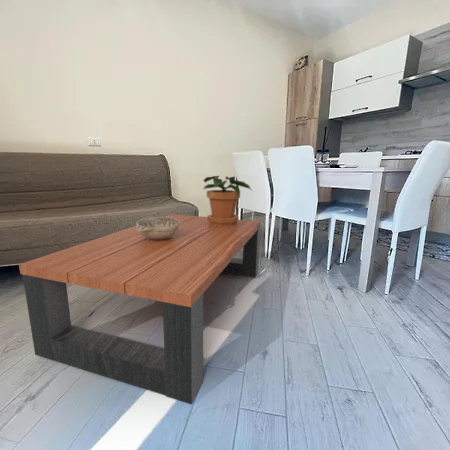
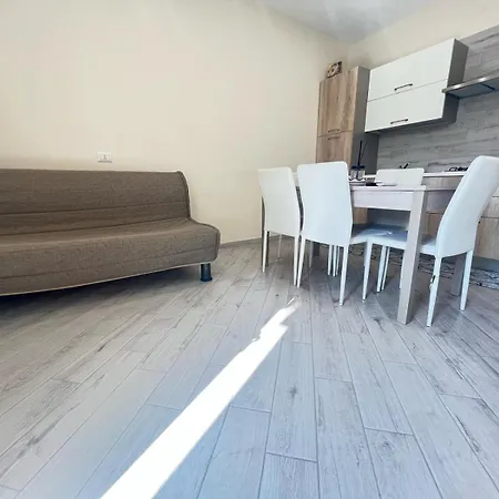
- potted plant [202,175,253,227]
- decorative bowl [135,216,180,240]
- coffee table [18,213,262,405]
